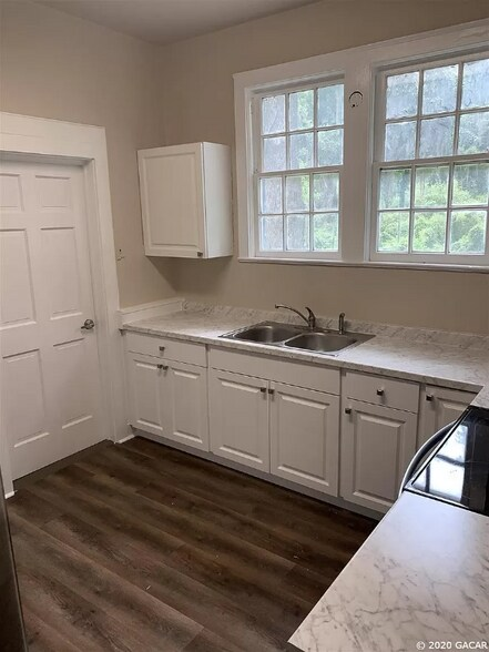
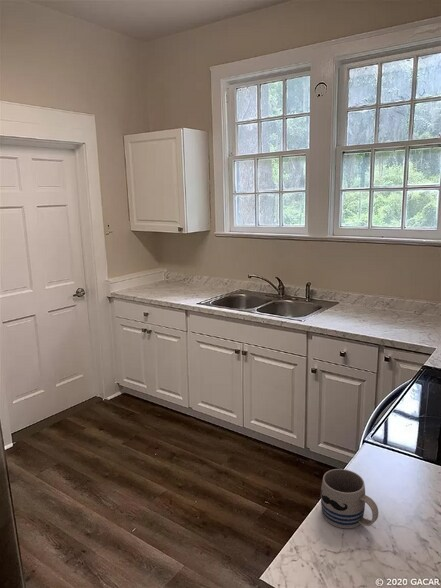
+ mug [320,468,379,529]
